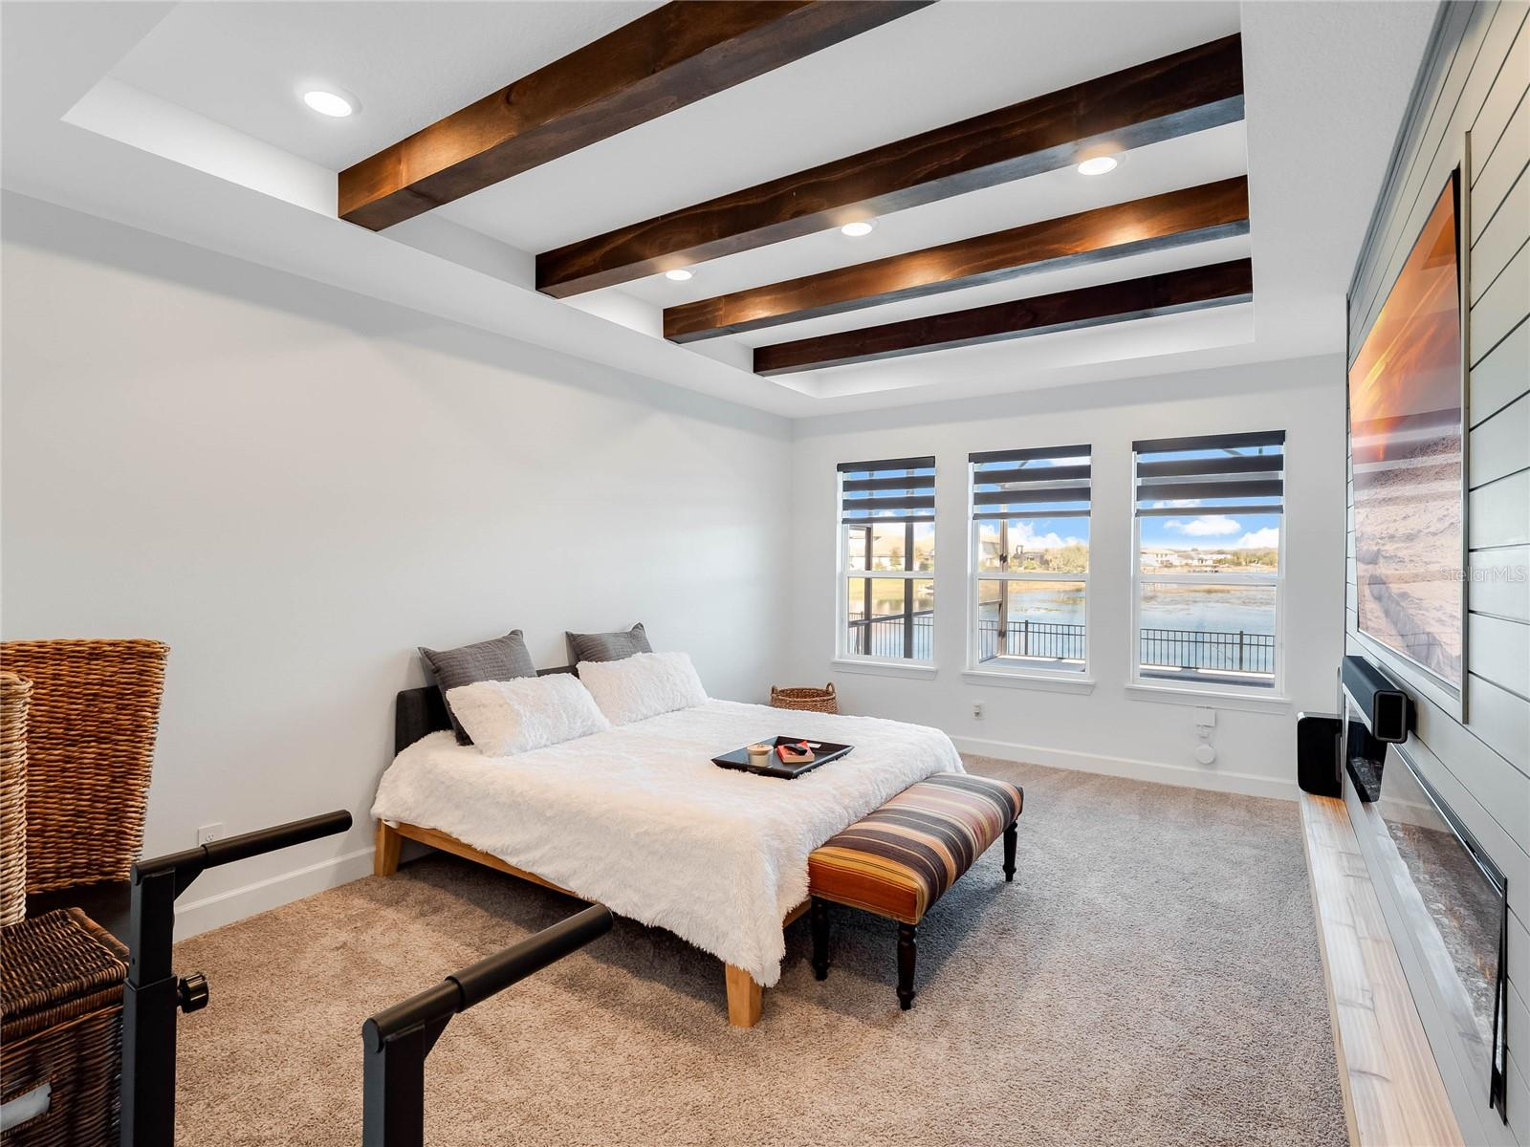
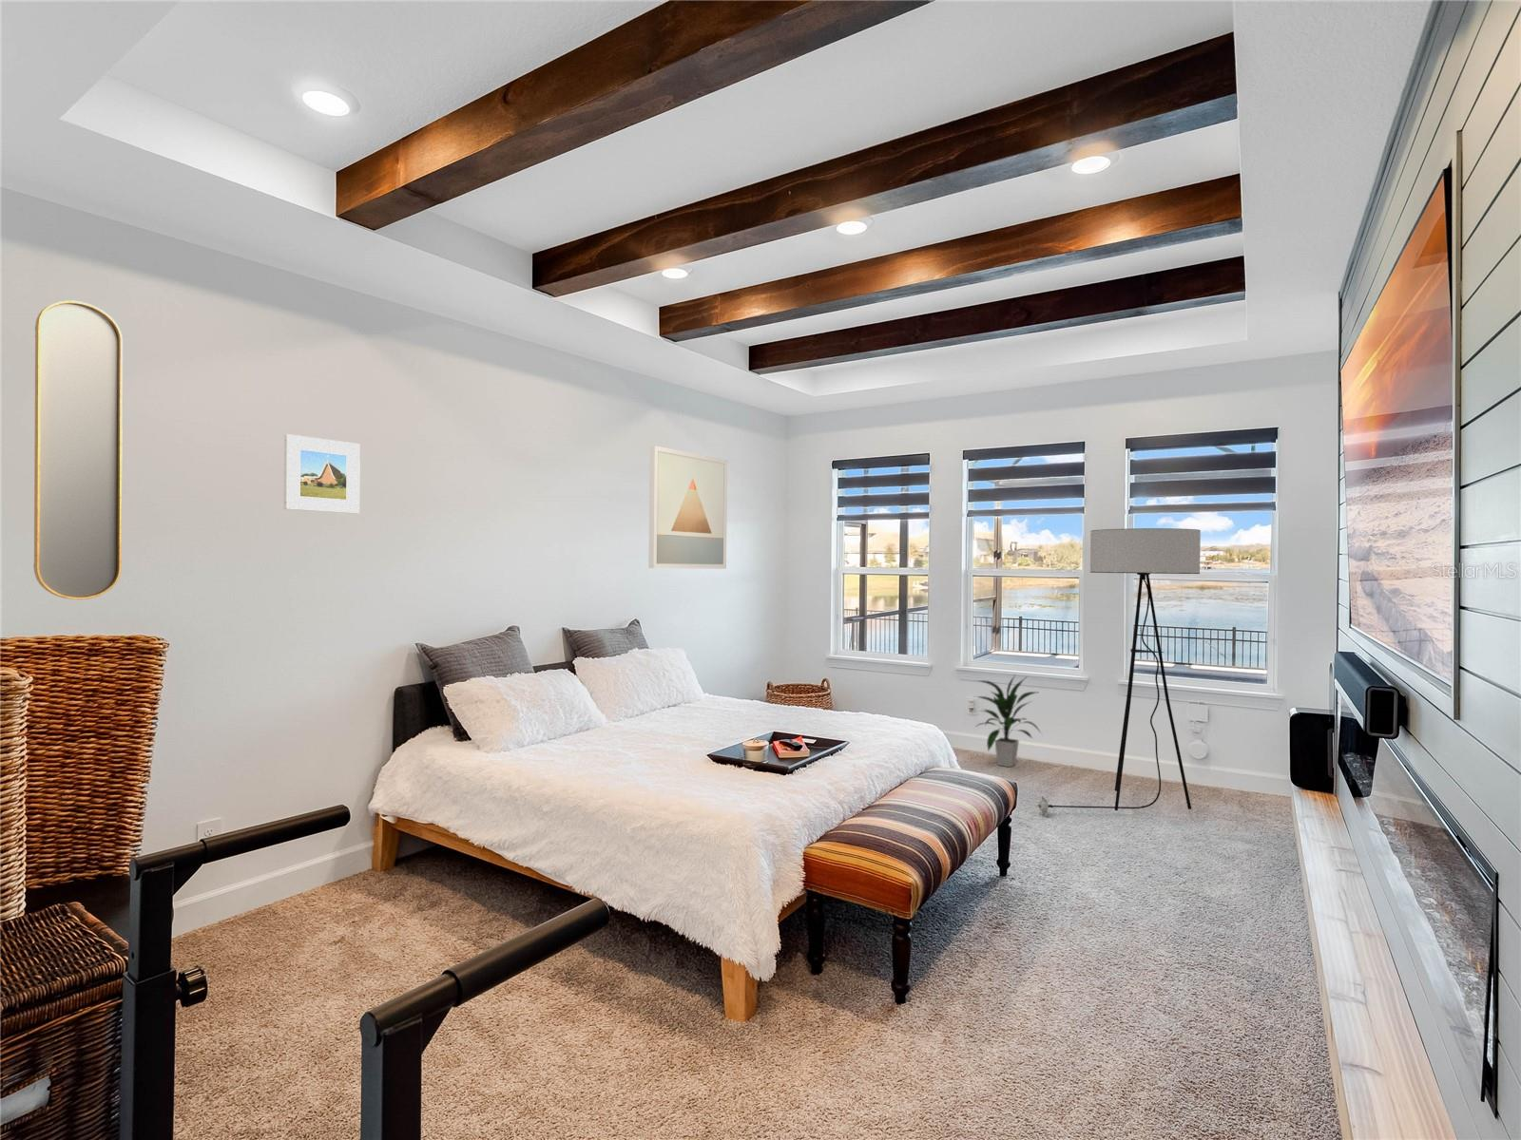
+ home mirror [32,299,123,600]
+ indoor plant [974,673,1044,768]
+ wall art [648,444,728,570]
+ floor lamp [1034,527,1201,817]
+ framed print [284,433,362,515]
